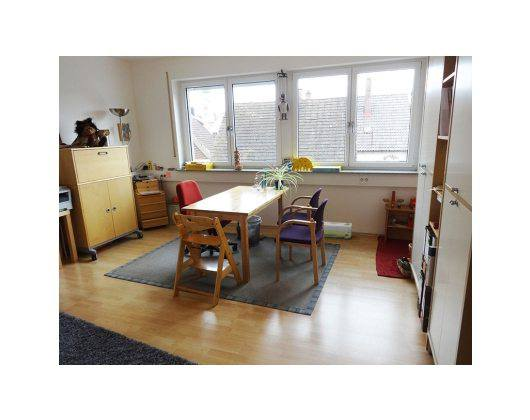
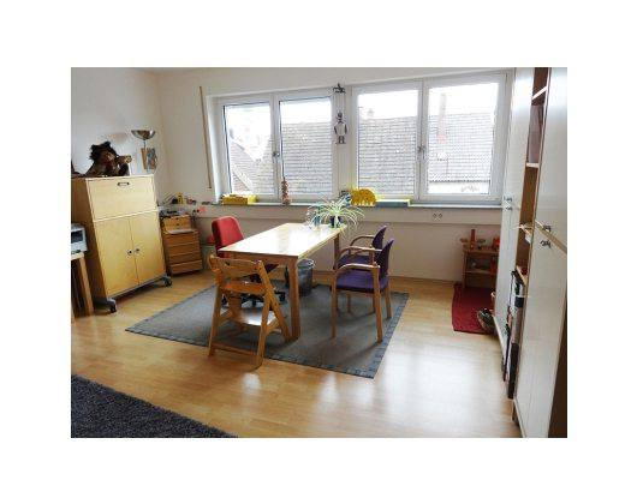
- toy box [323,221,353,240]
